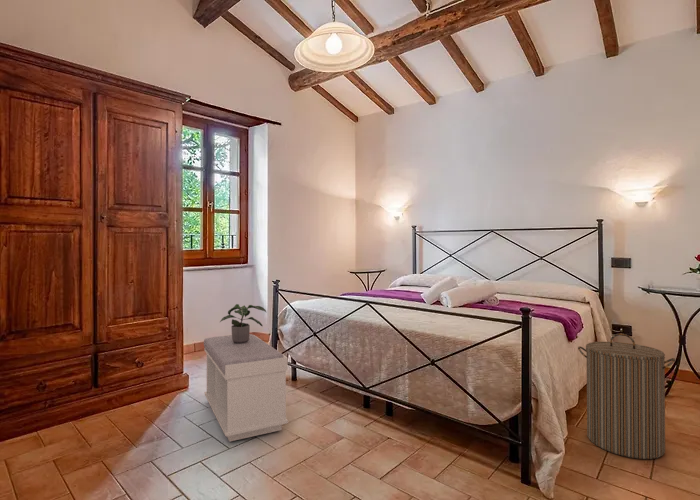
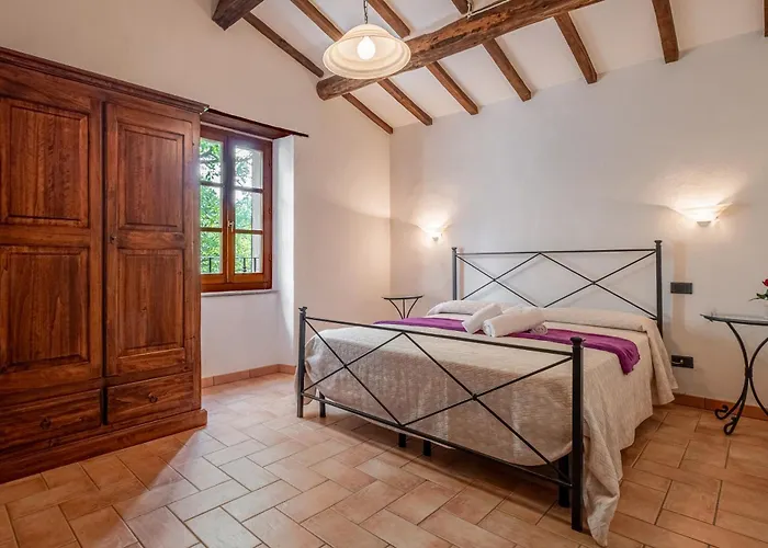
- laundry hamper [577,332,677,460]
- bench [203,333,289,443]
- potted plant [219,303,267,344]
